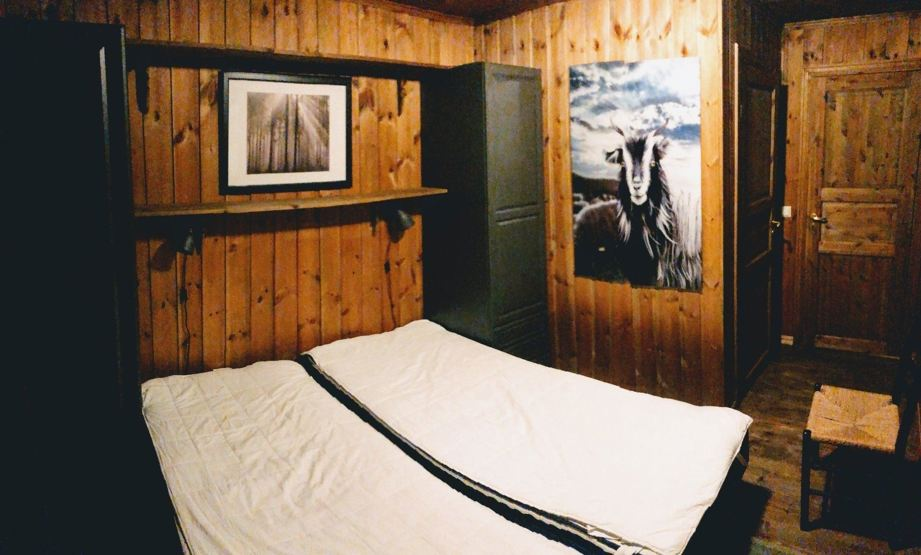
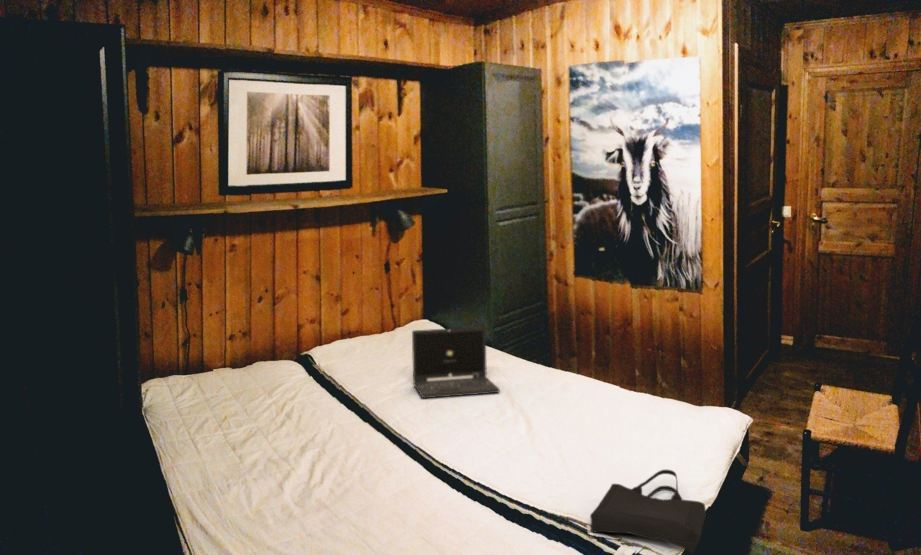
+ laptop [411,326,501,399]
+ tote bag [589,469,707,554]
